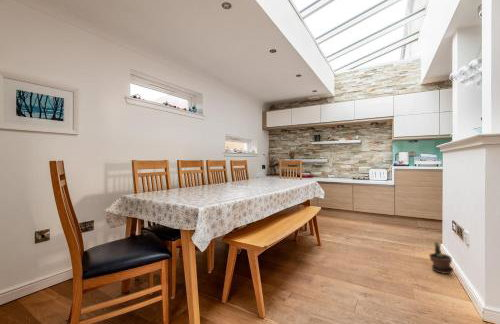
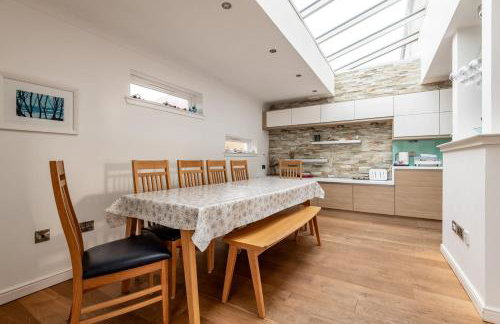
- potted plant [428,240,454,275]
